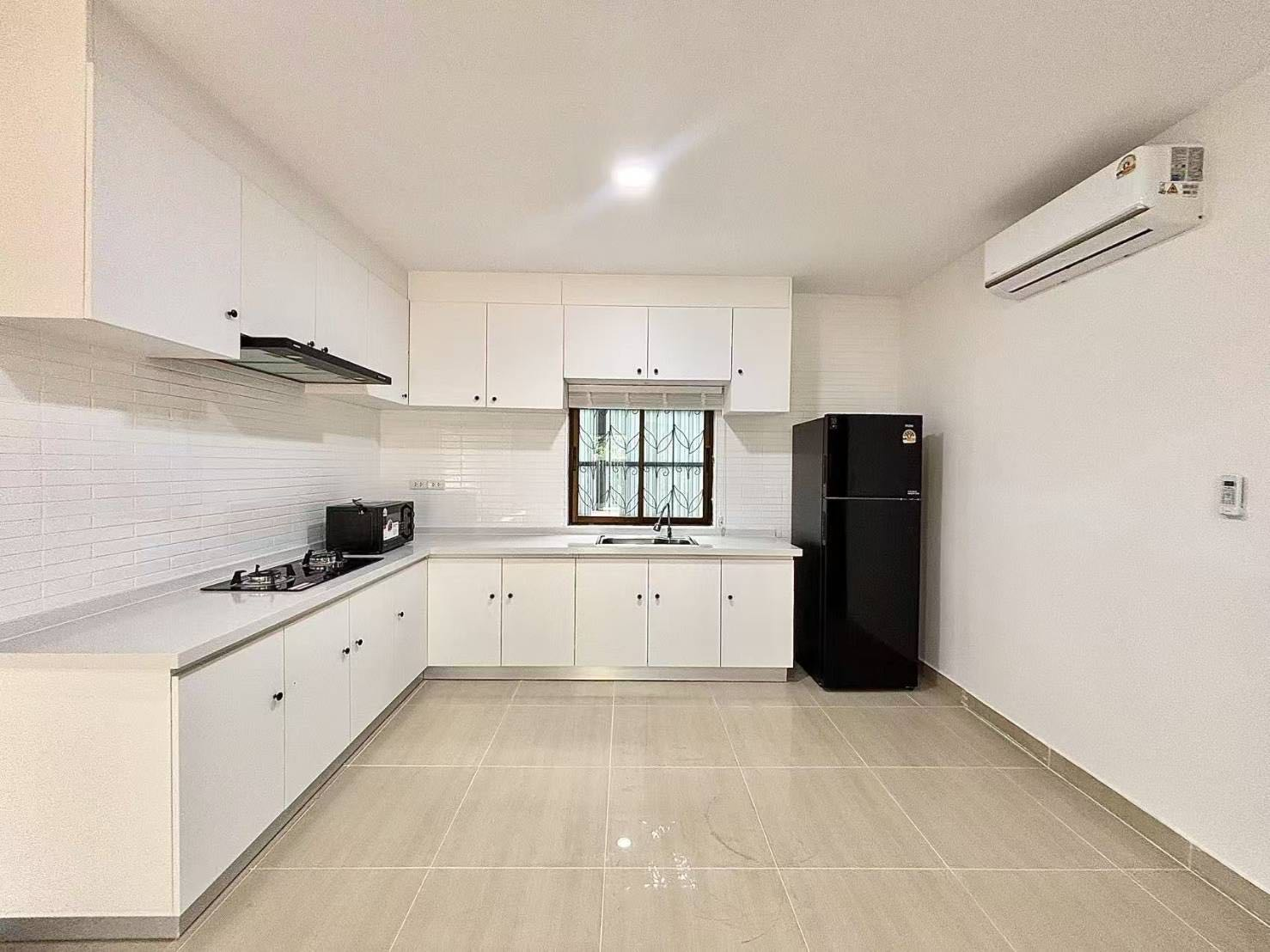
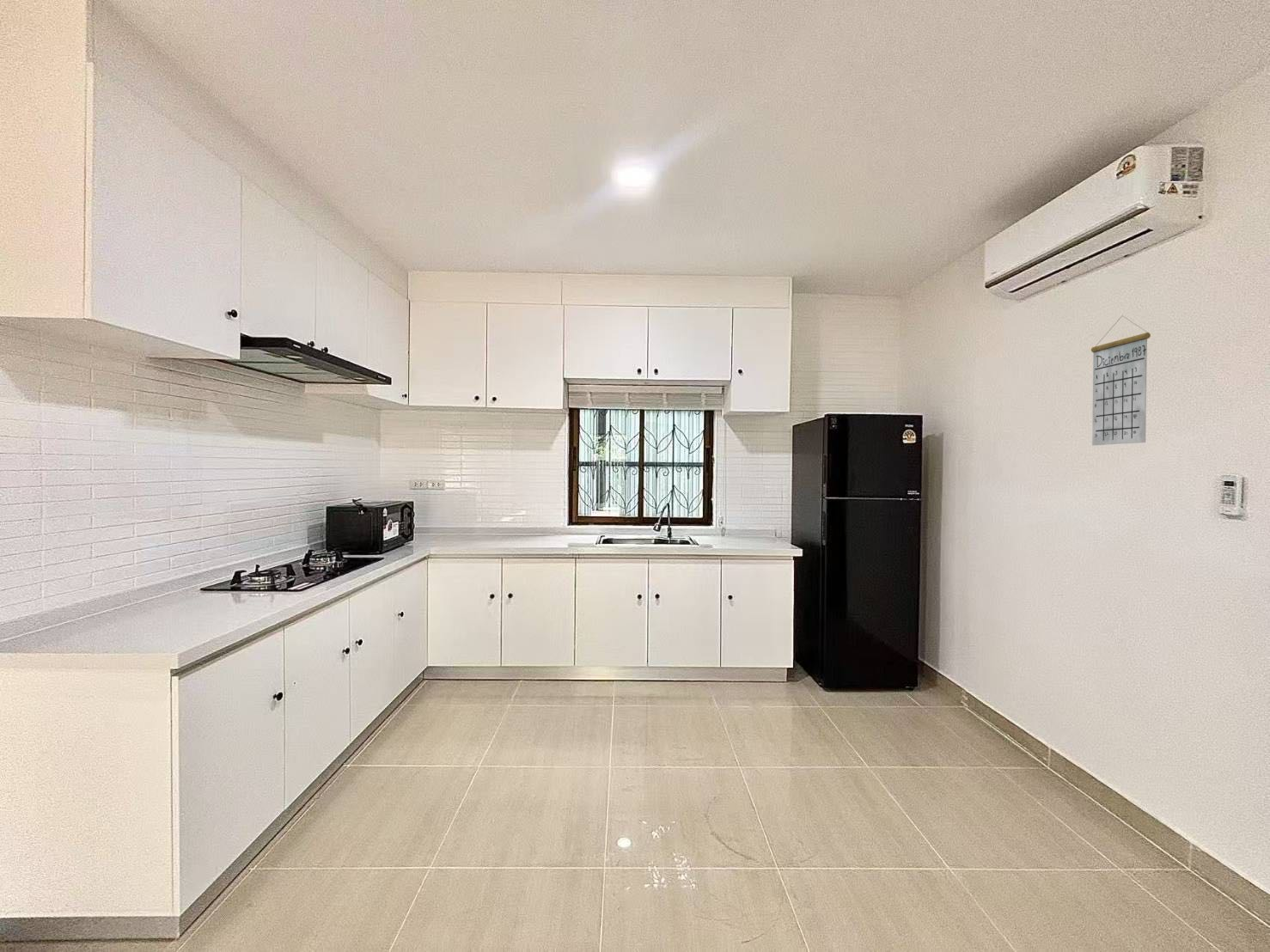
+ calendar [1090,314,1151,446]
